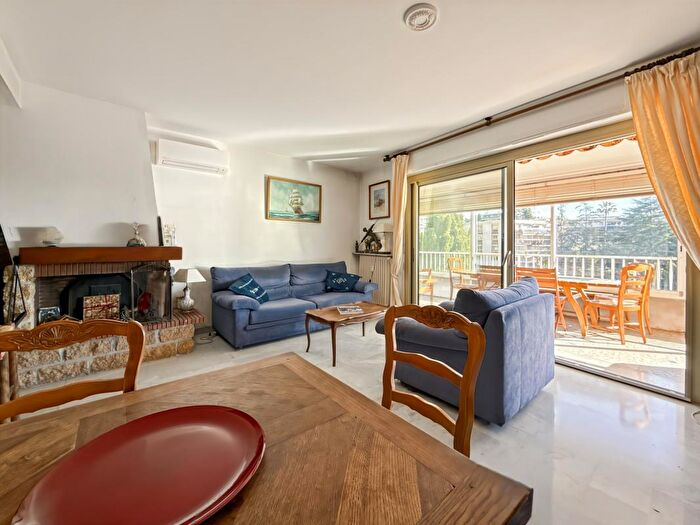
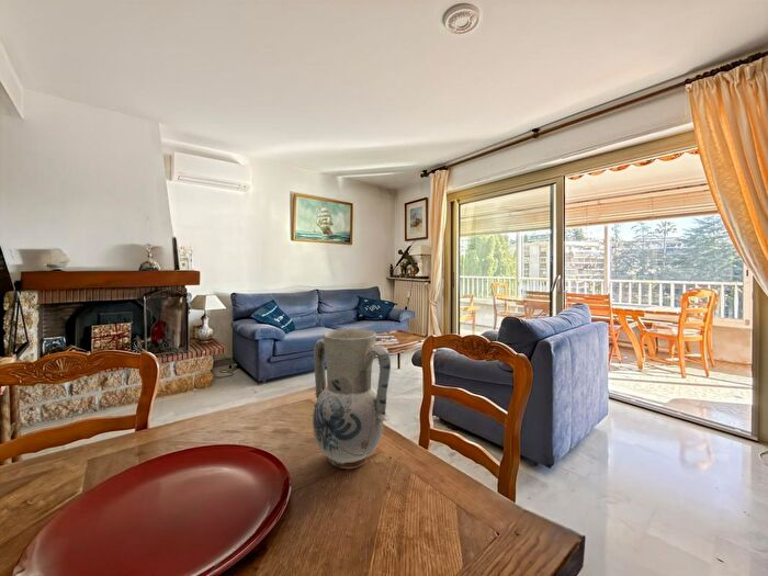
+ vase [312,328,392,470]
